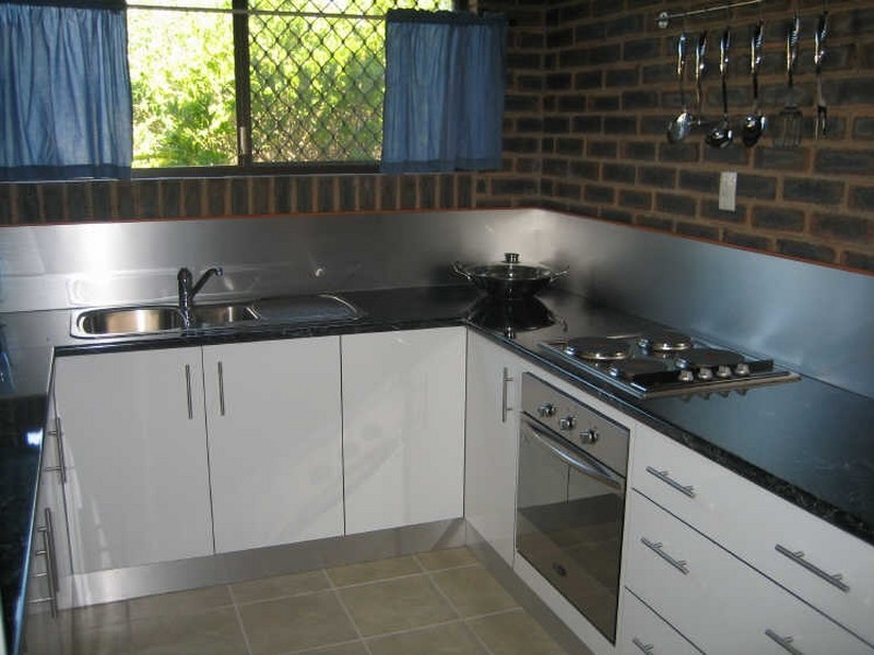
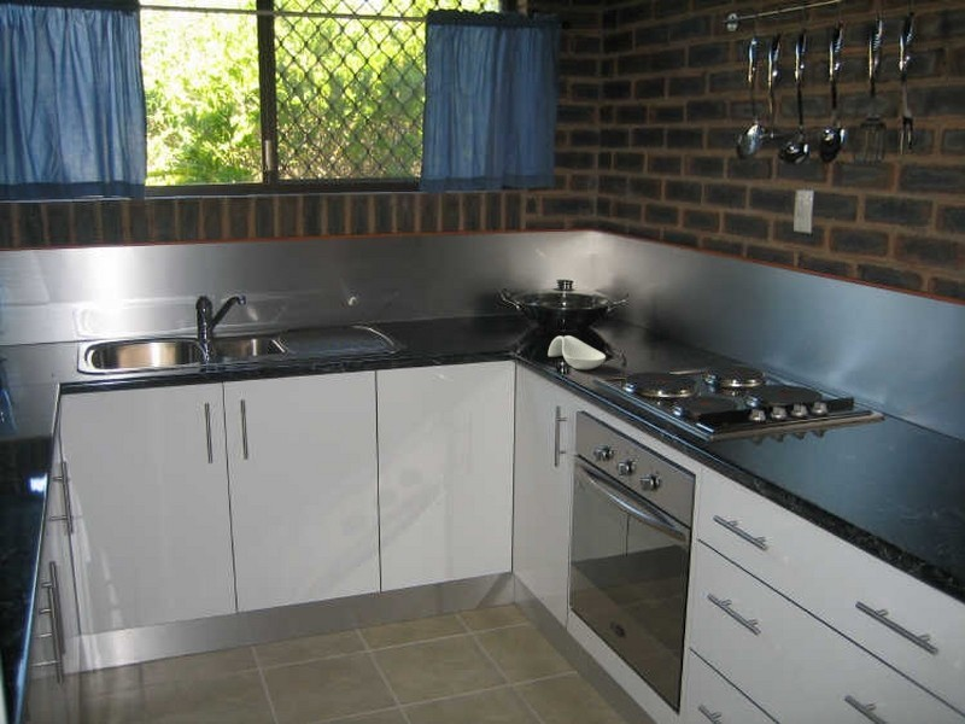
+ spoon rest [546,334,607,370]
